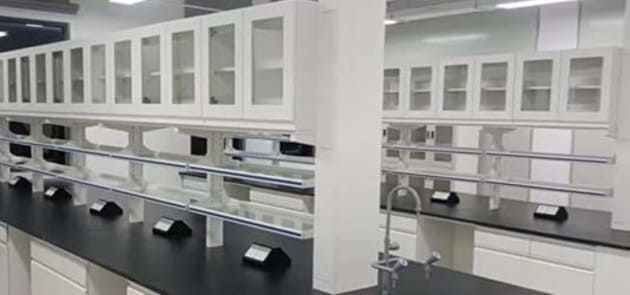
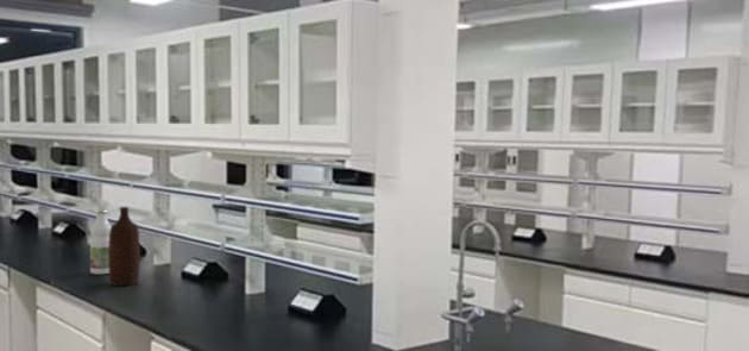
+ bottle [108,206,140,287]
+ beverage bottle [89,209,112,275]
